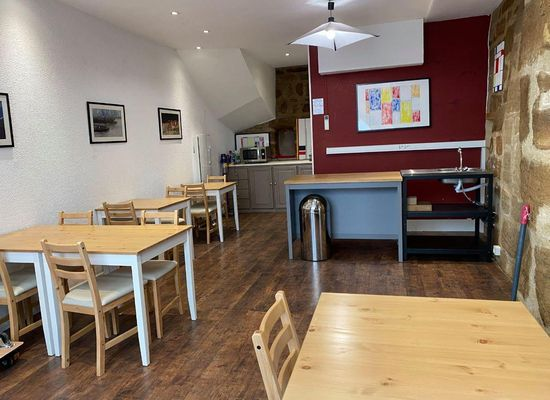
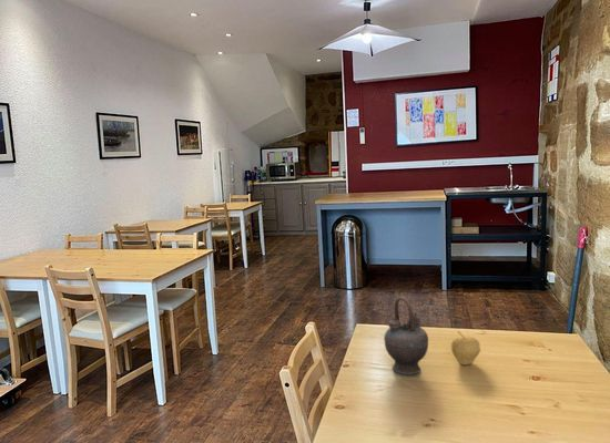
+ fruit [450,330,481,367]
+ teapot [383,296,429,375]
